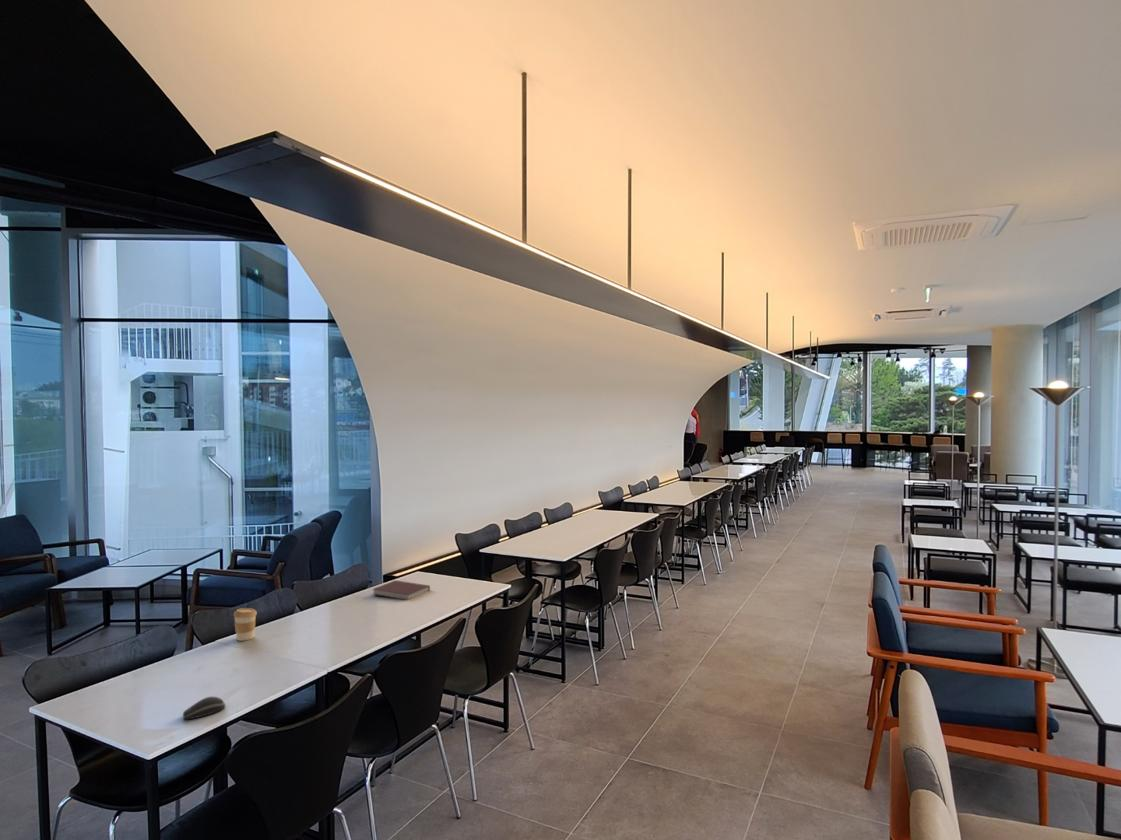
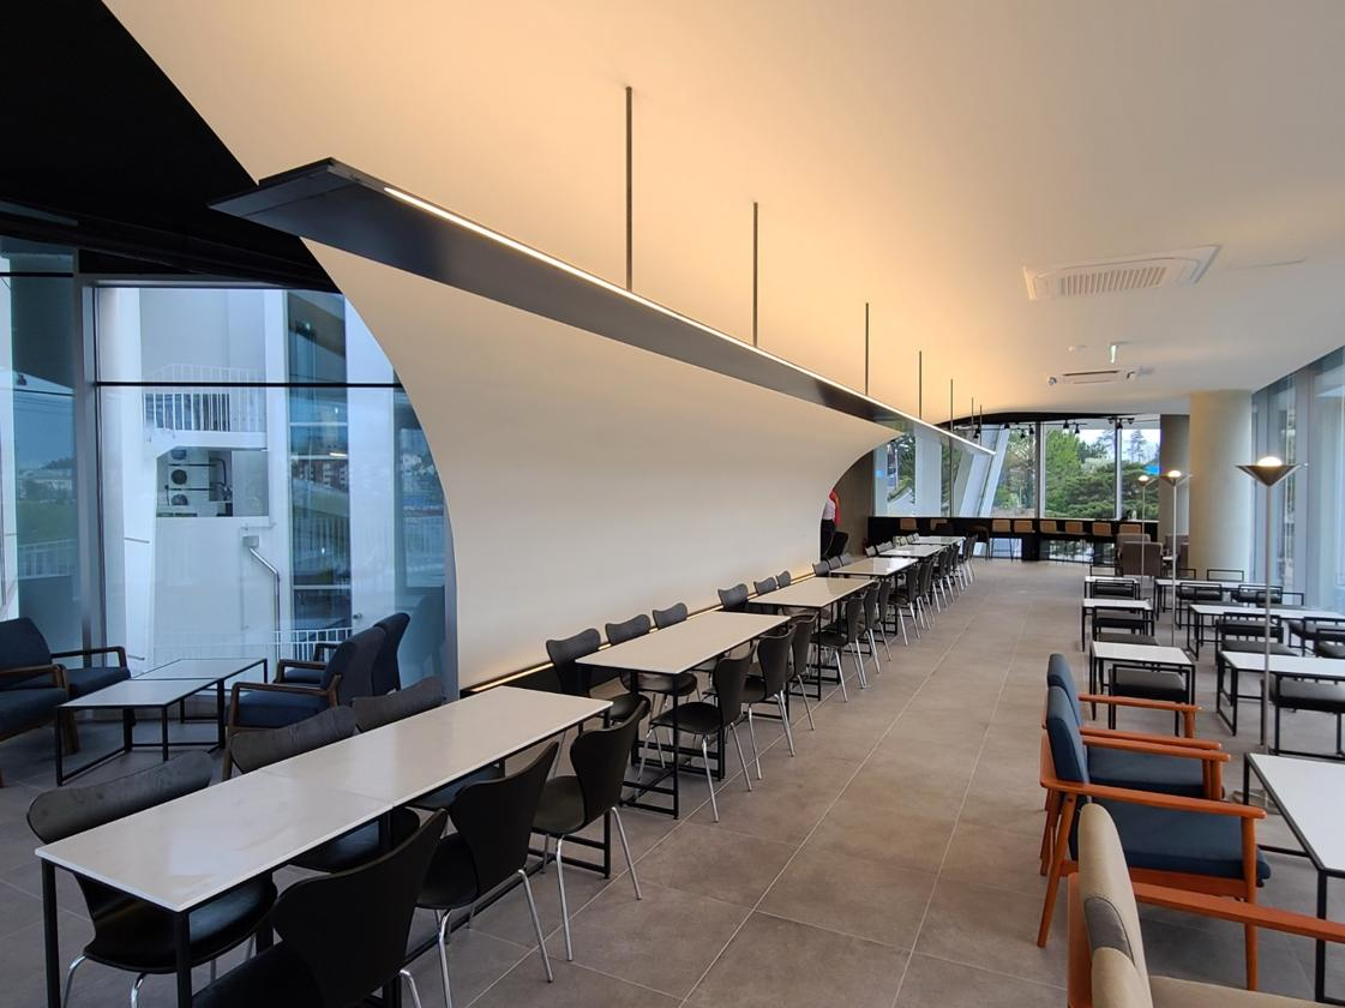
- notebook [372,579,431,600]
- coffee cup [233,607,258,642]
- computer mouse [182,696,226,721]
